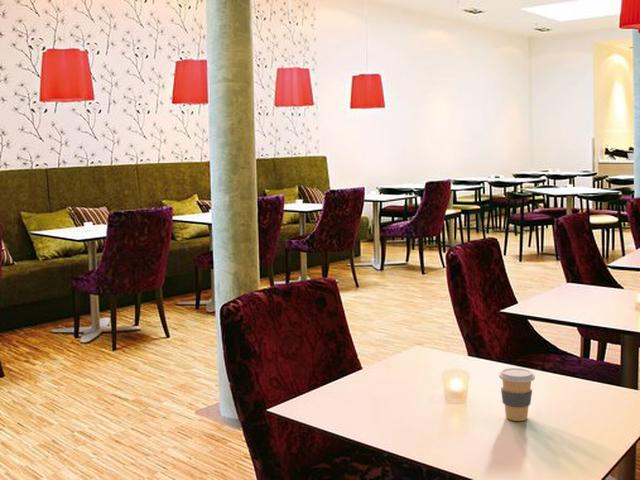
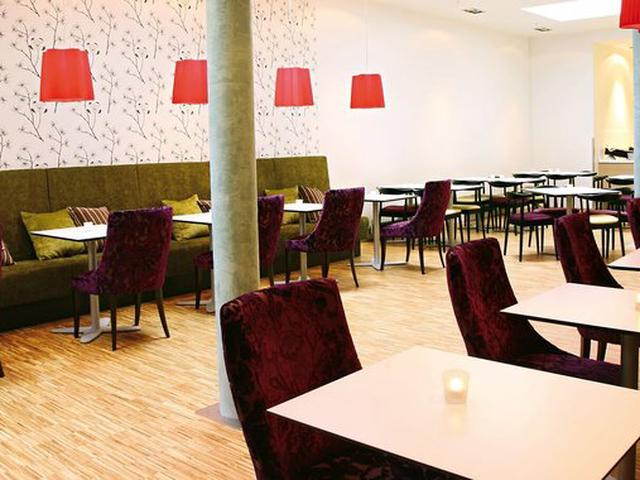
- coffee cup [498,367,536,422]
